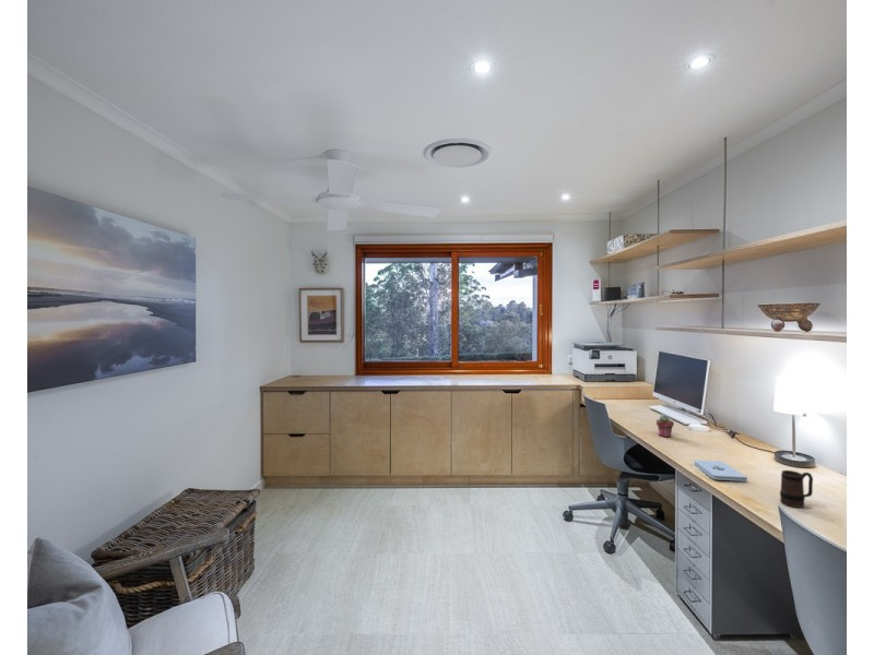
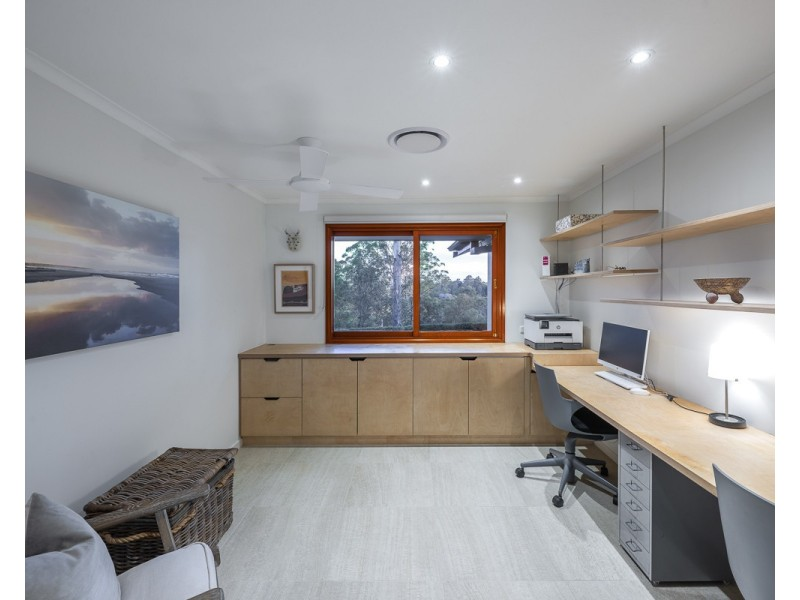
- notepad [693,458,748,483]
- mug [779,469,814,509]
- potted succulent [654,414,675,438]
